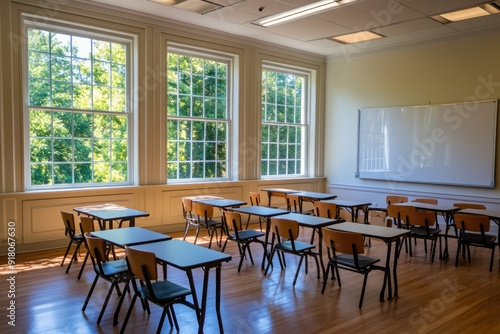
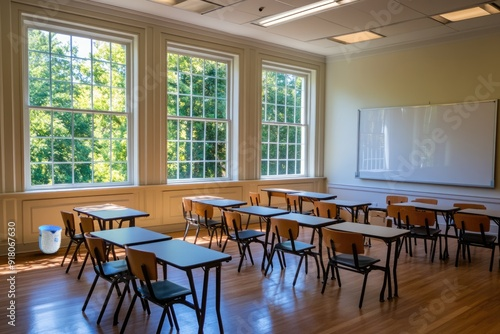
+ sun visor [38,224,63,254]
